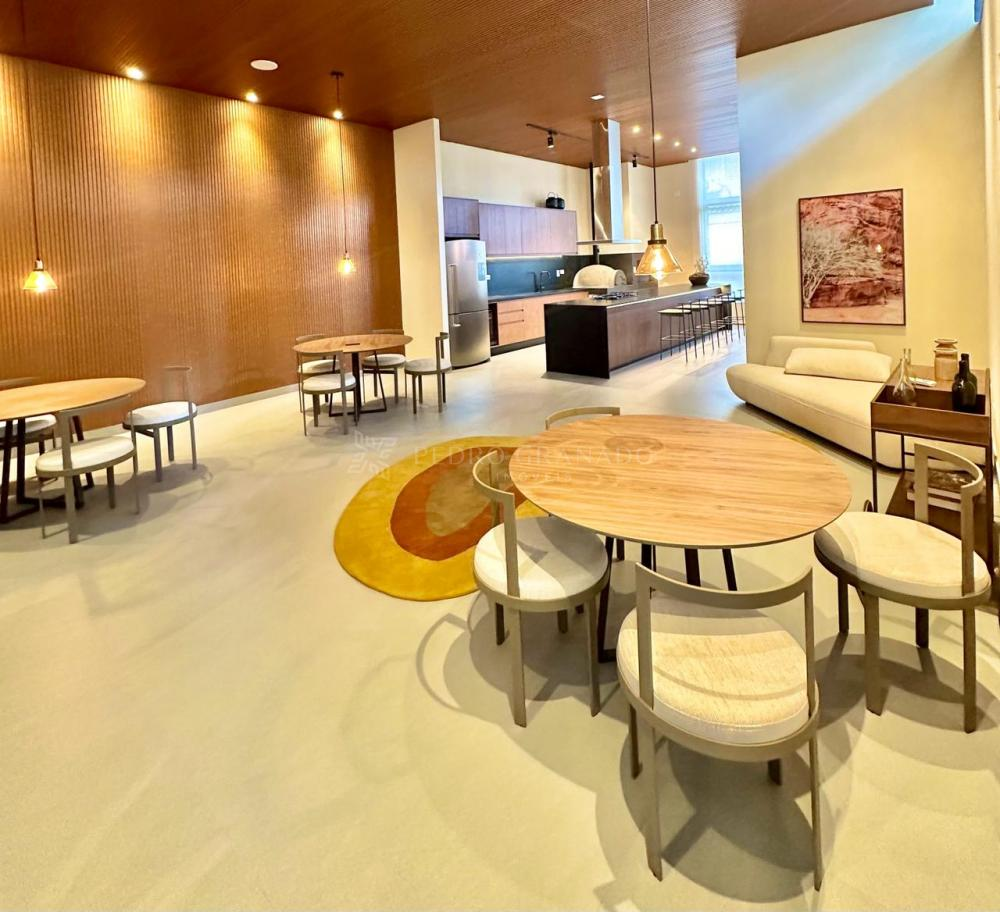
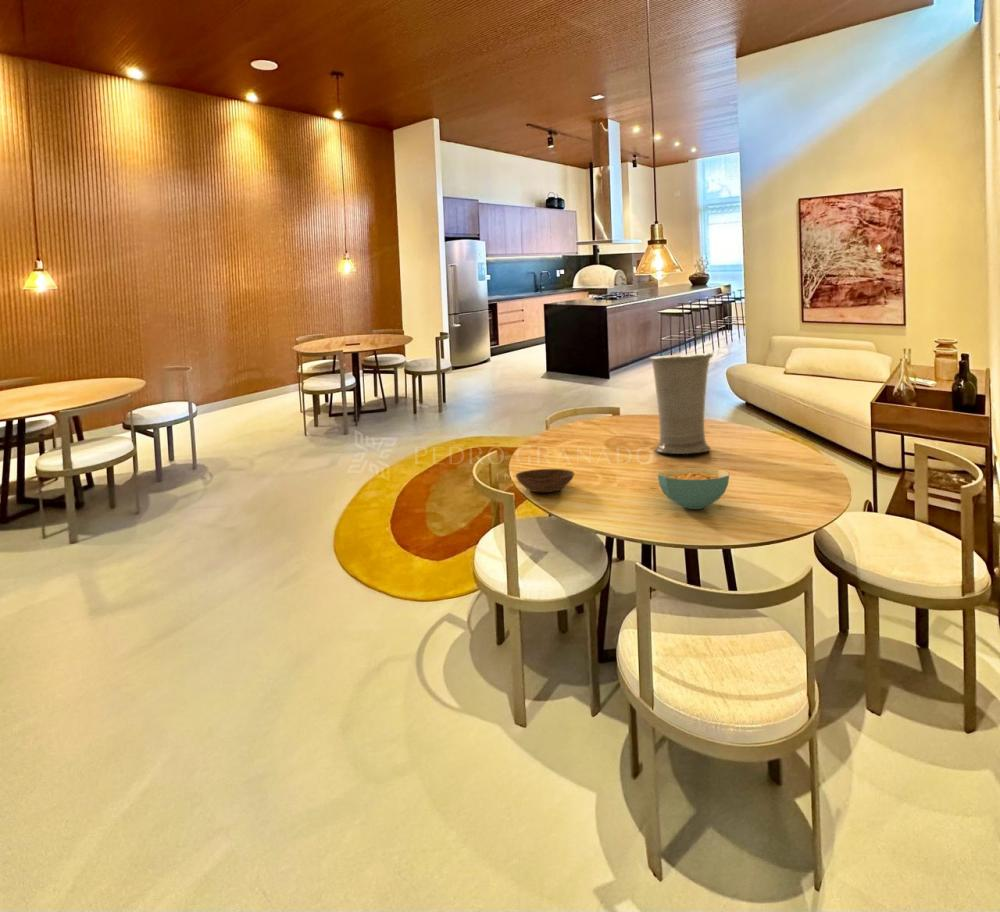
+ cereal bowl [657,467,730,510]
+ vase [648,352,714,455]
+ bowl [514,468,575,493]
